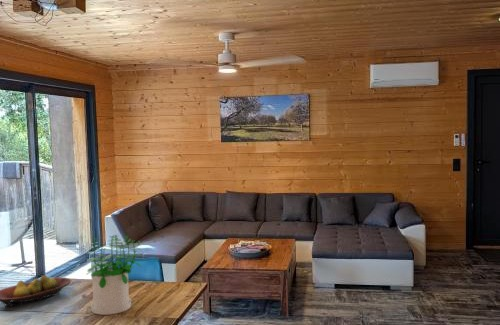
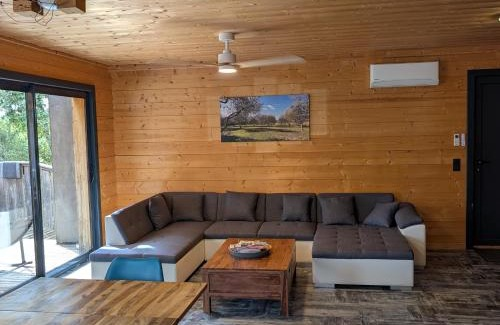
- fruit bowl [0,274,72,307]
- potted plant [85,234,144,316]
